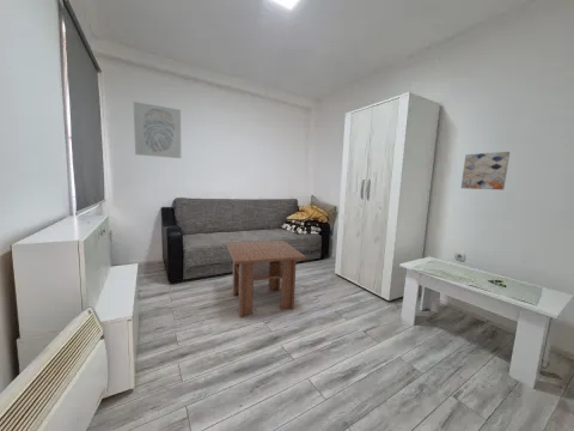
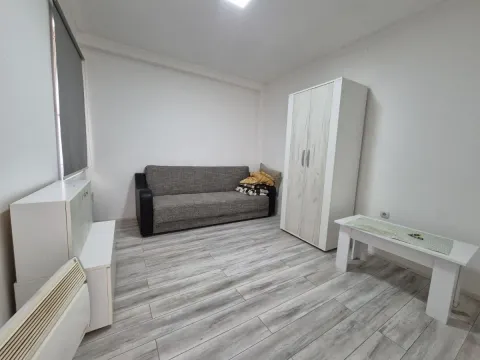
- coffee table [225,239,306,318]
- wall art [133,101,182,159]
- wall art [460,151,511,190]
